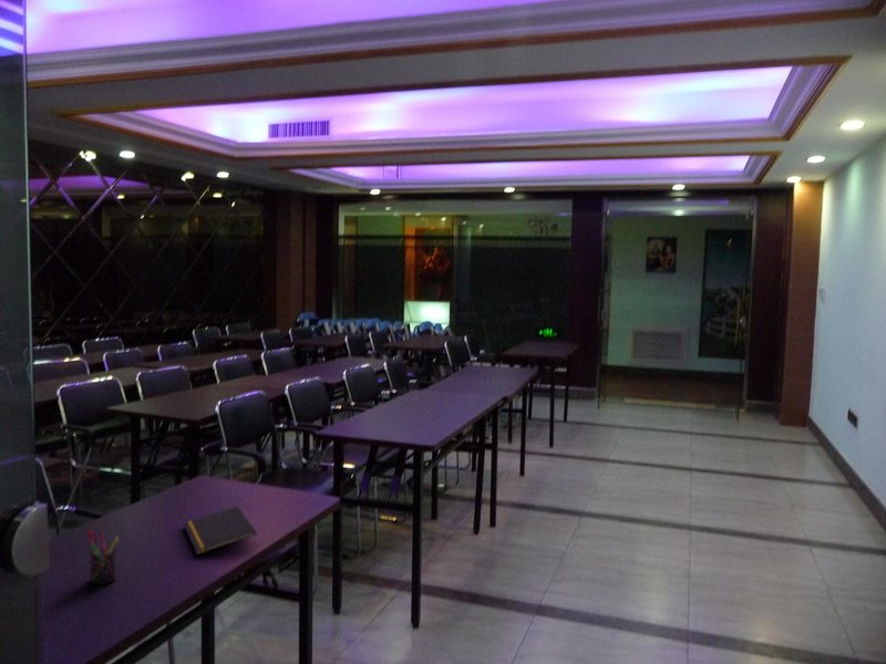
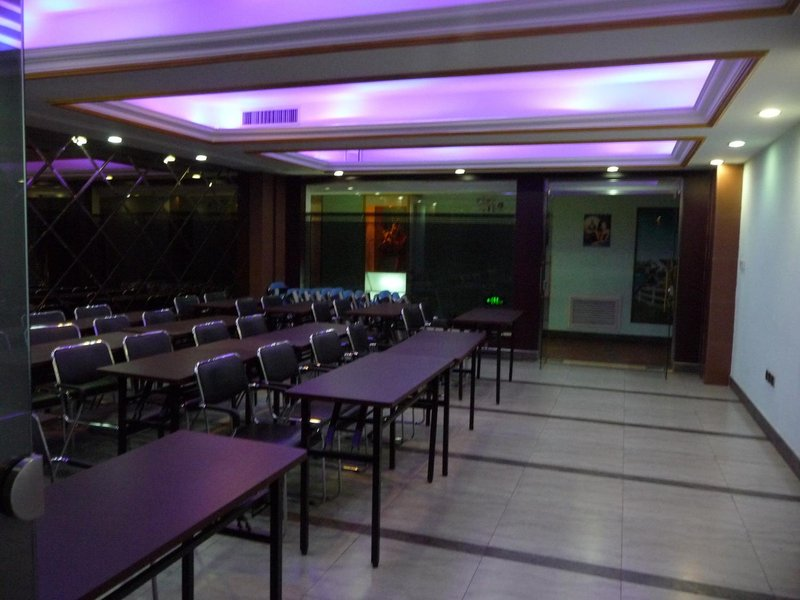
- pen holder [87,529,120,585]
- notepad [183,505,257,556]
